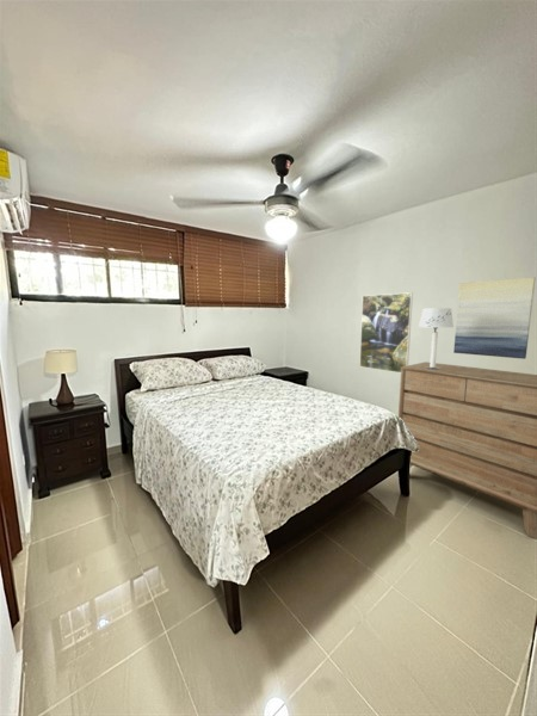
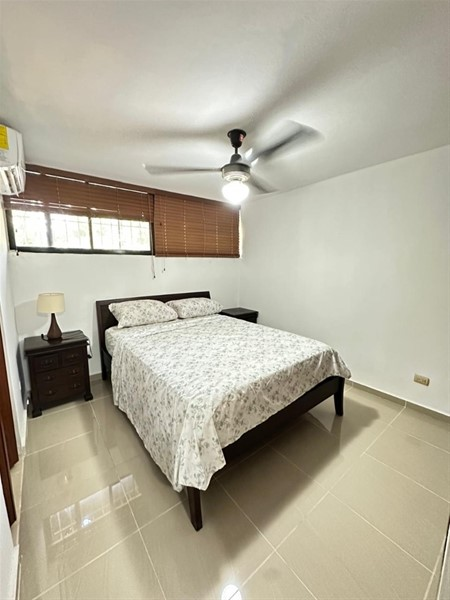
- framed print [358,291,414,374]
- wall art [452,276,537,360]
- dresser [396,360,537,539]
- table lamp [418,307,455,370]
